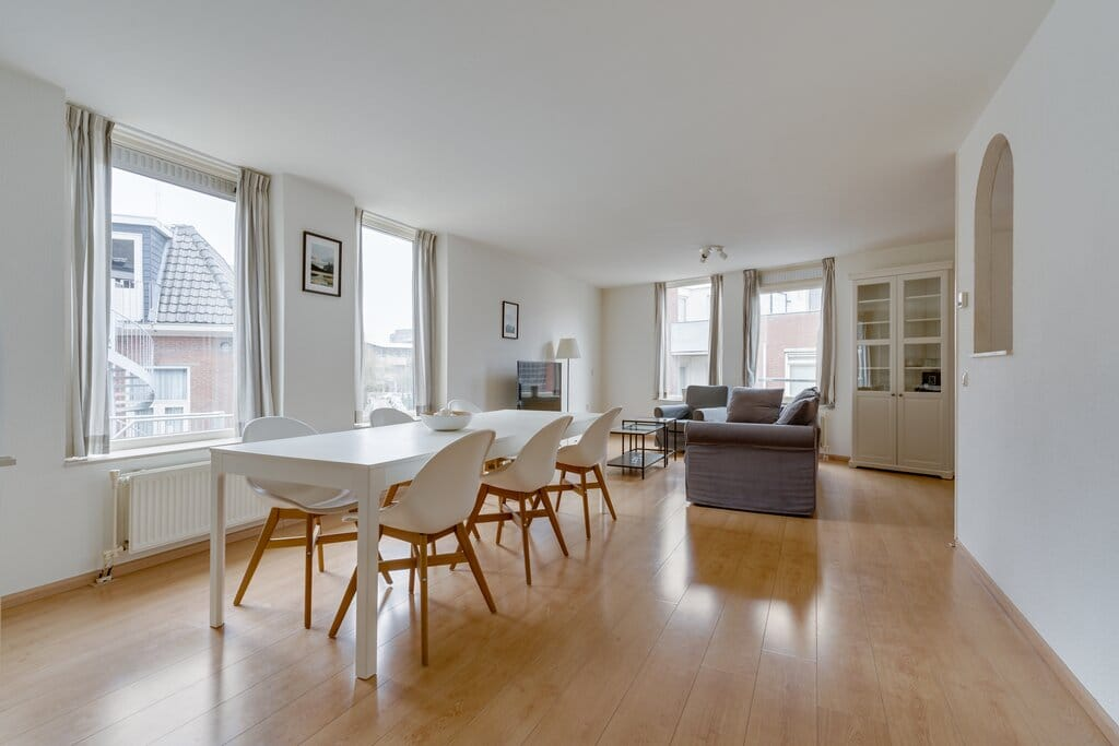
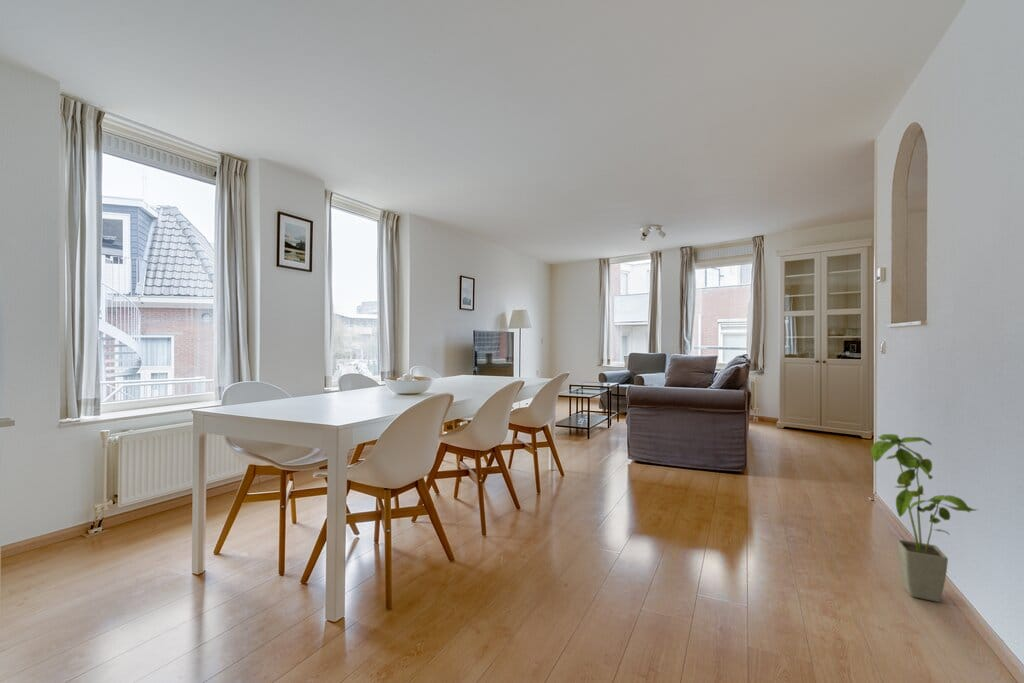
+ house plant [870,433,978,603]
